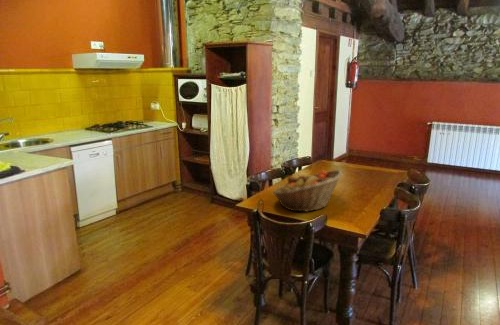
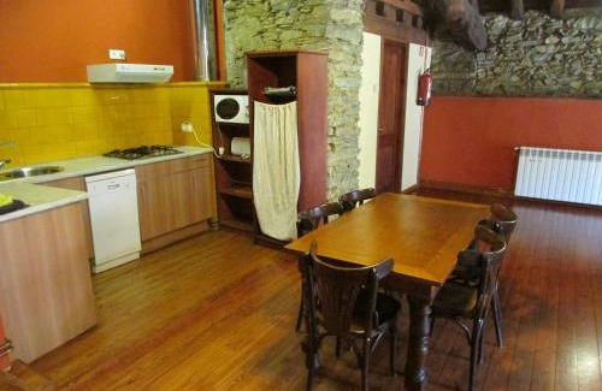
- fruit basket [272,169,344,213]
